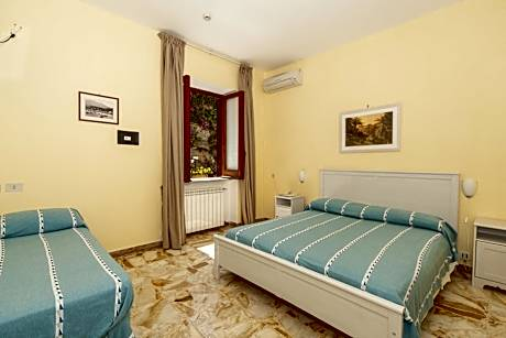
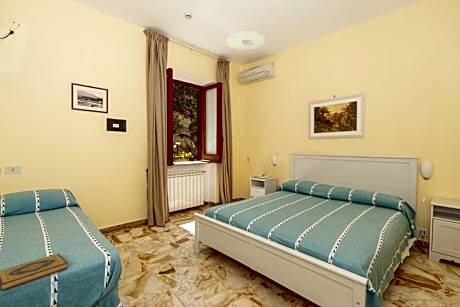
+ ceiling light [225,30,266,51]
+ hardback book [0,253,68,292]
